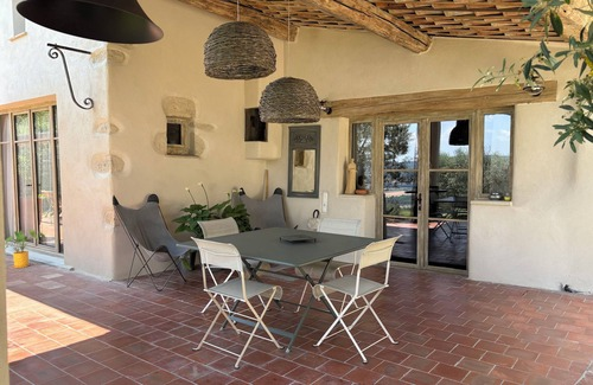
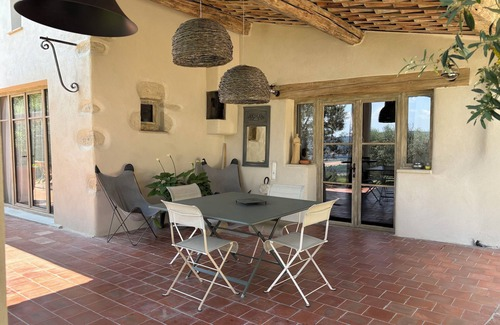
- house plant [5,229,46,269]
